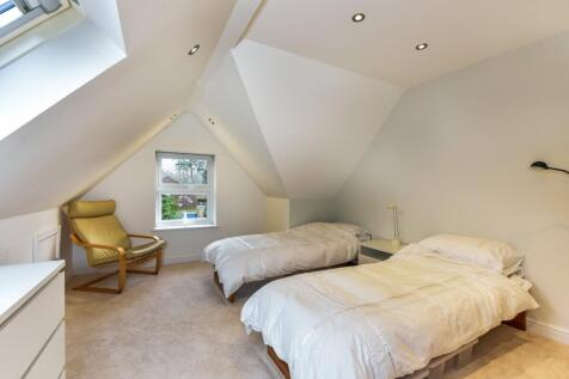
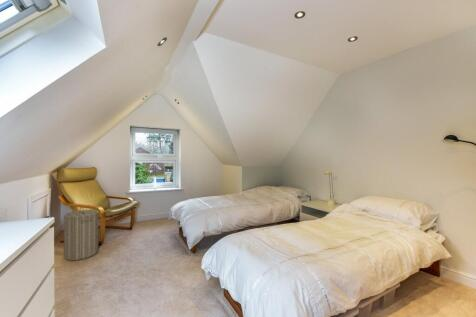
+ laundry hamper [63,206,99,262]
